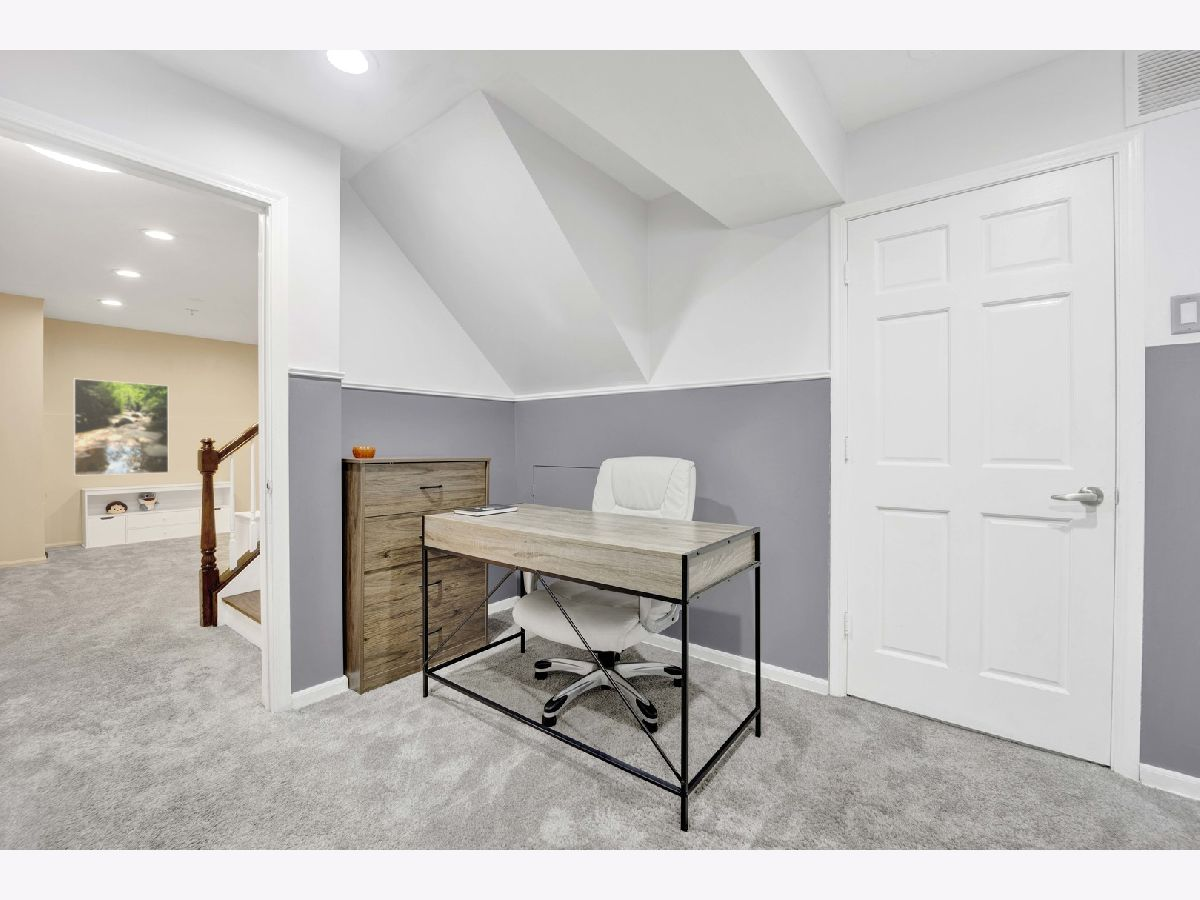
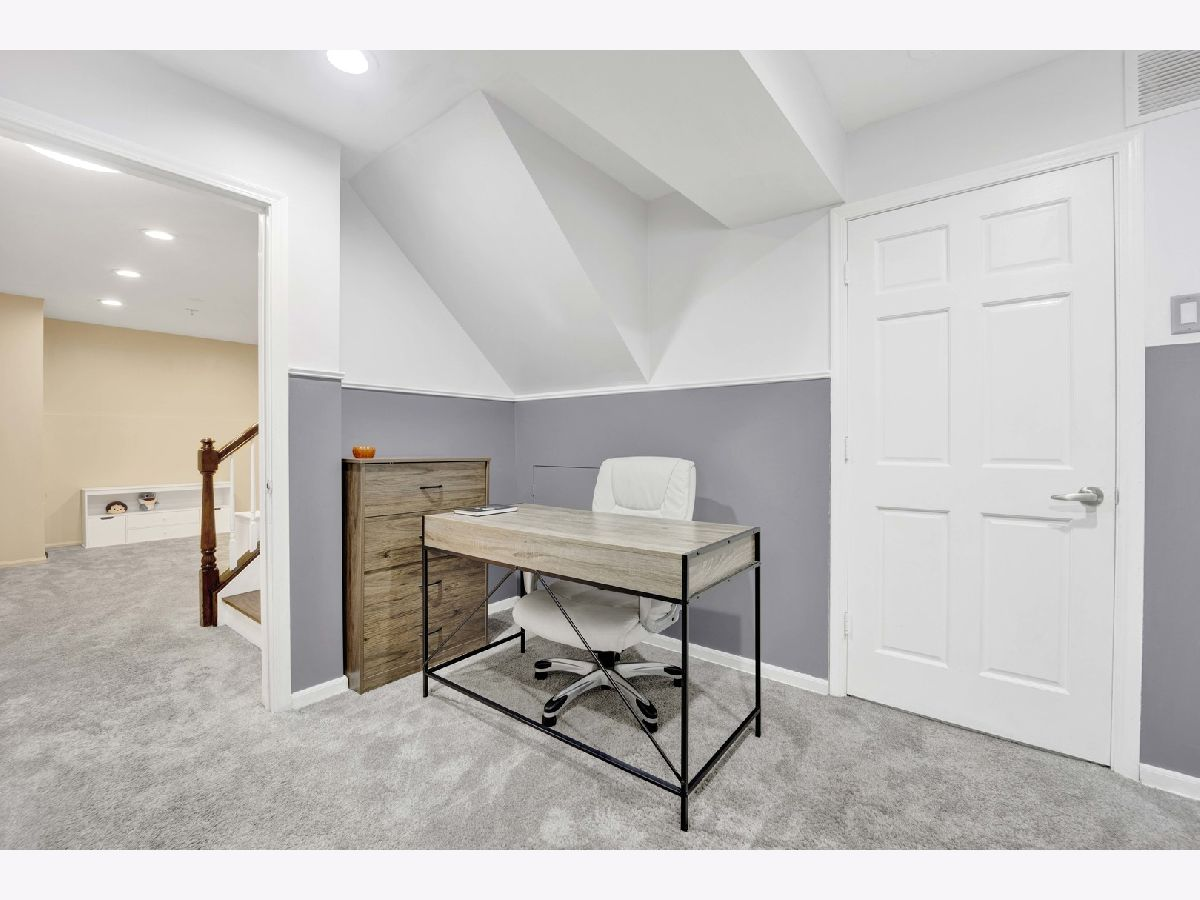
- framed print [73,378,170,477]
